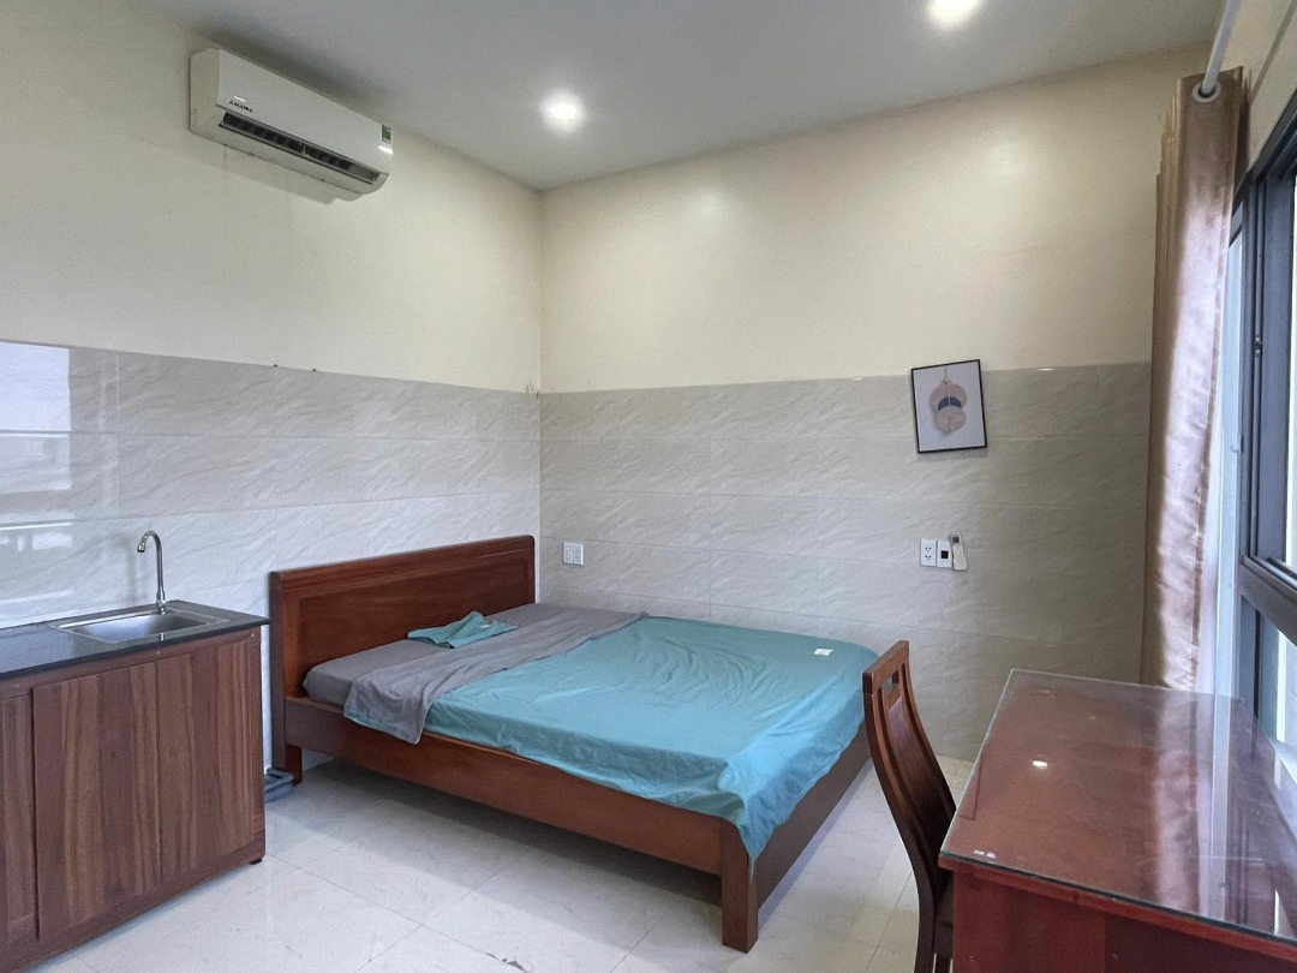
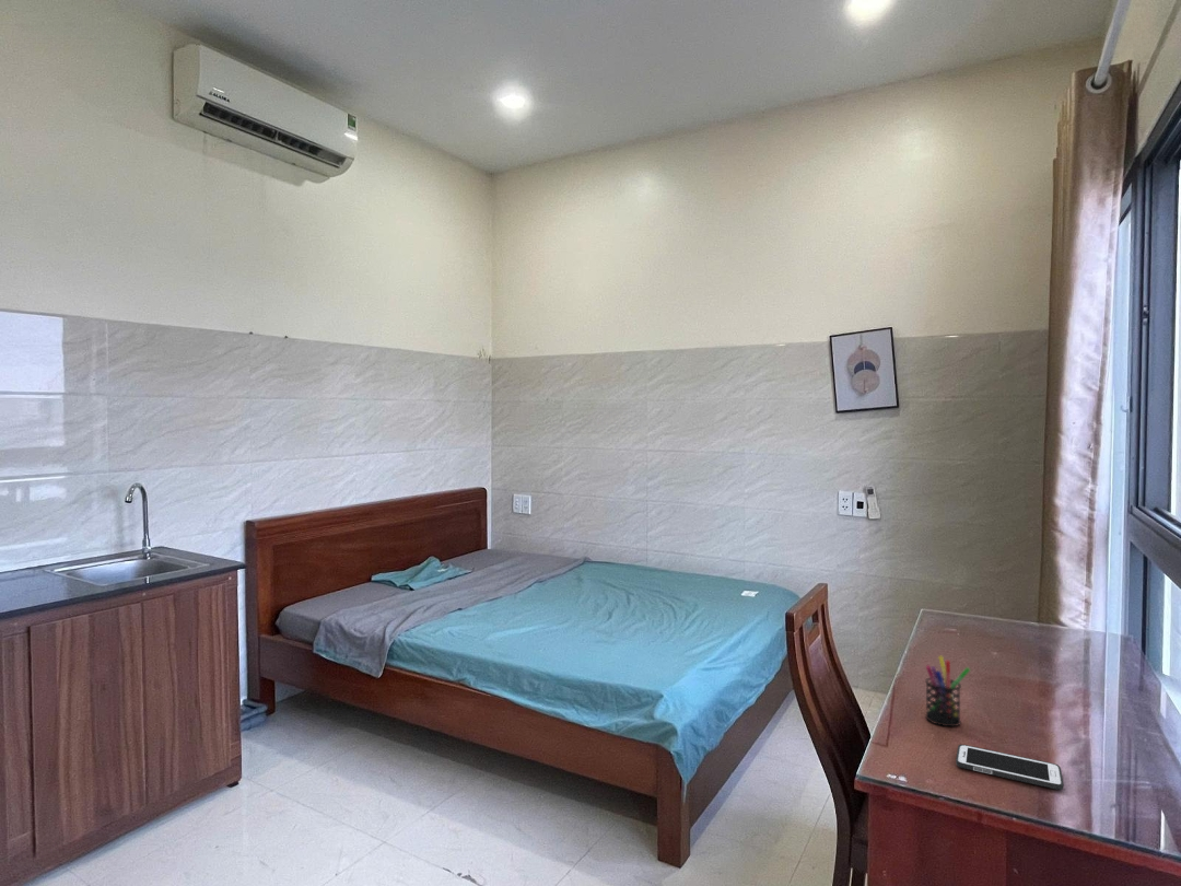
+ pen holder [924,655,971,727]
+ cell phone [955,744,1064,791]
